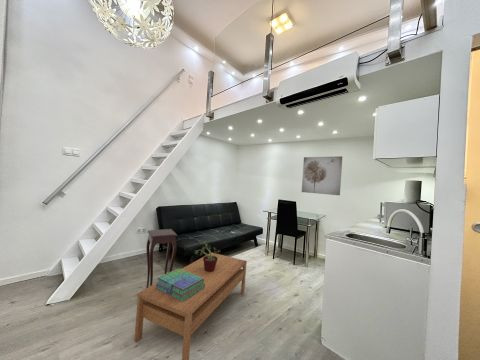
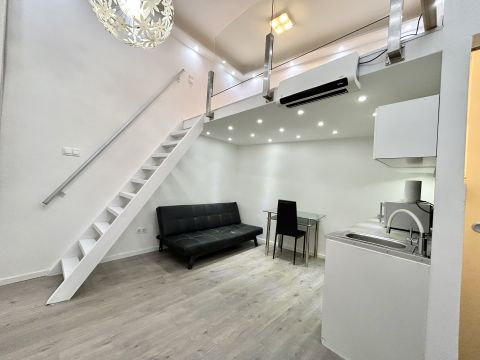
- wall art [301,155,343,196]
- side table [145,228,178,289]
- coffee table [133,252,248,360]
- potted plant [194,239,222,272]
- stack of books [155,267,205,302]
